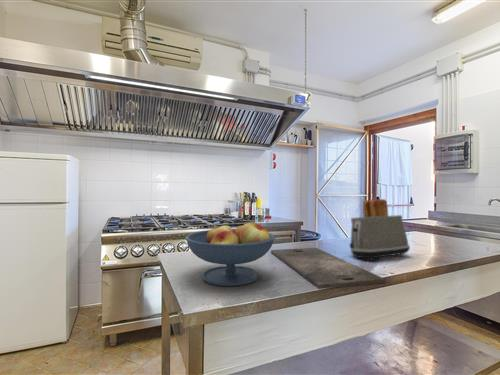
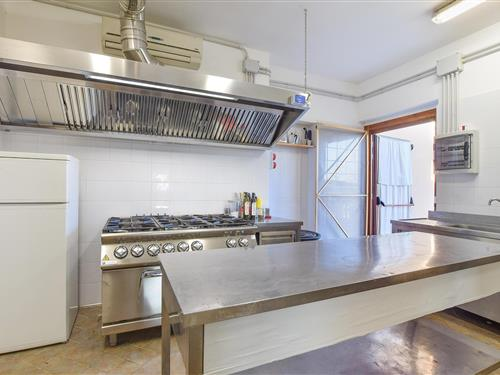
- cutting board [270,247,387,290]
- toaster [349,198,411,262]
- fruit bowl [184,222,276,287]
